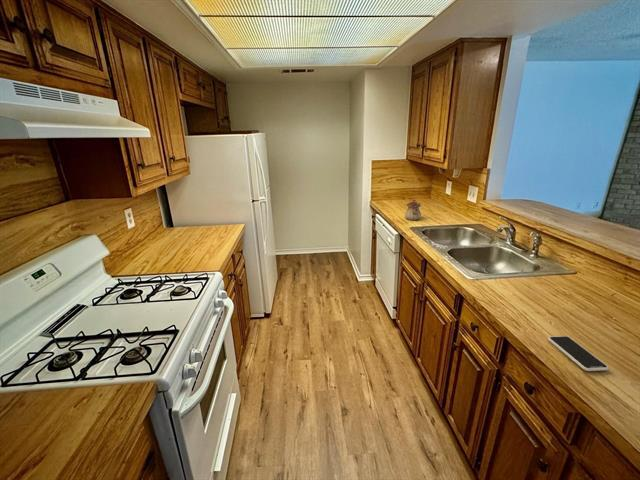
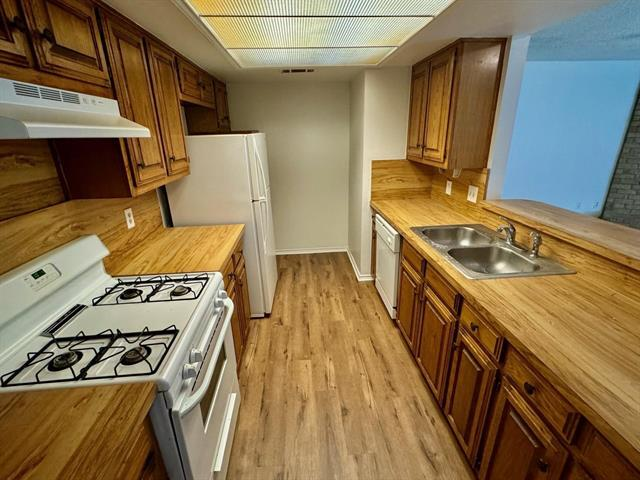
- teapot [404,199,422,221]
- smartphone [547,335,609,372]
